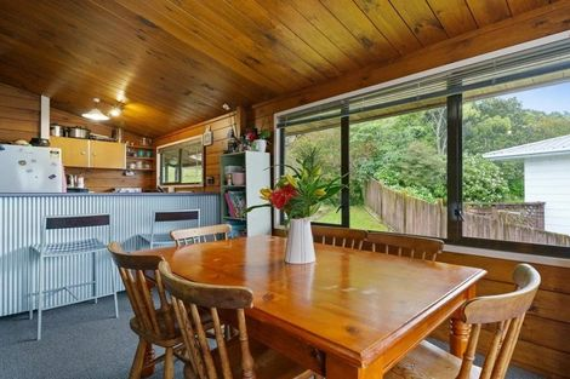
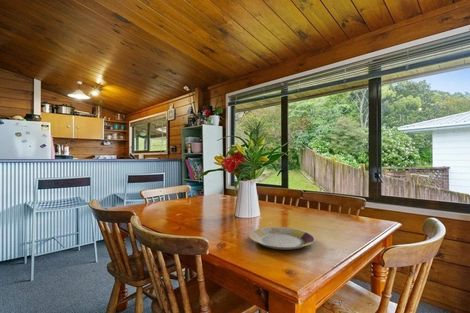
+ plate [248,226,316,251]
